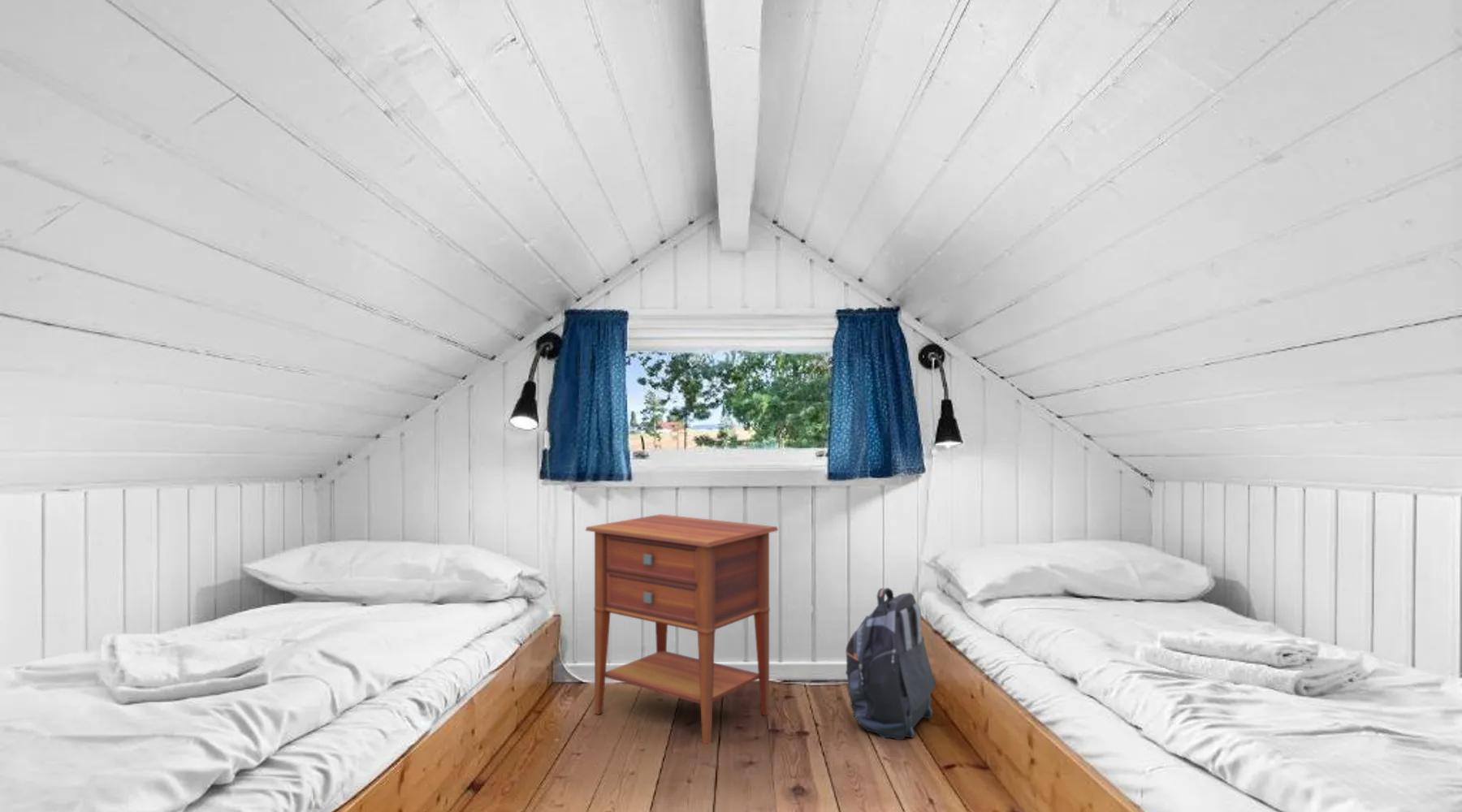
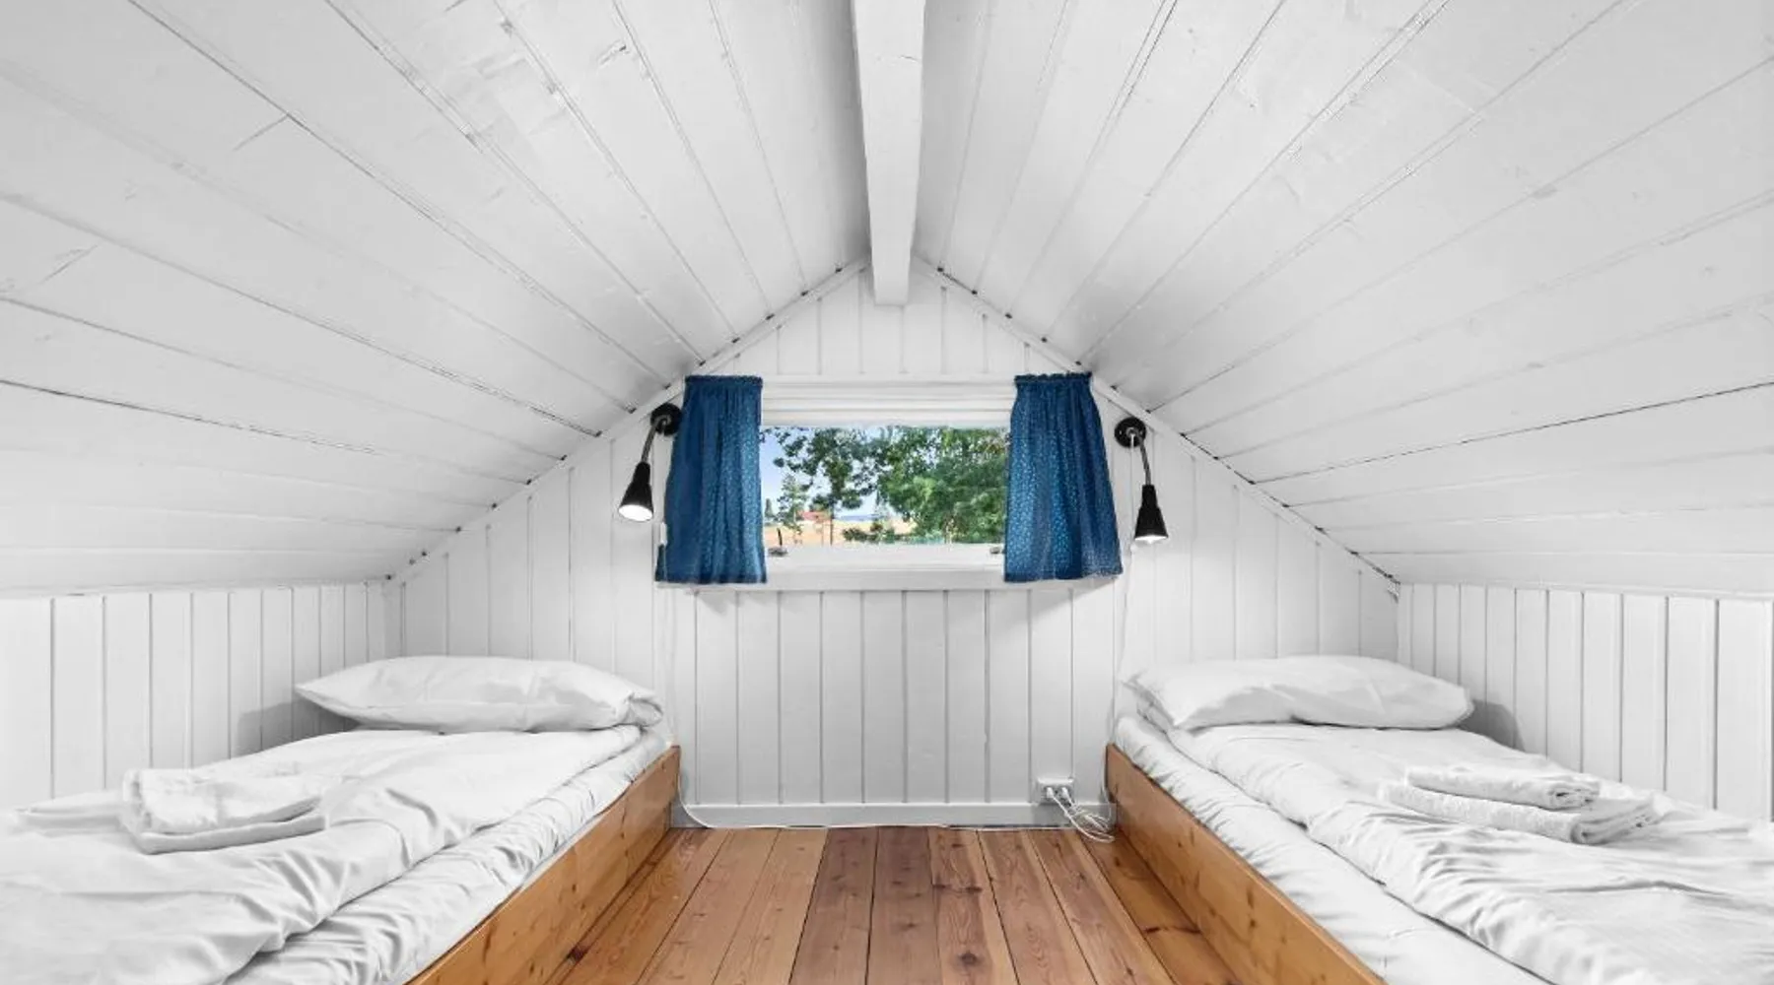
- backpack [845,587,937,741]
- nightstand [585,513,779,745]
